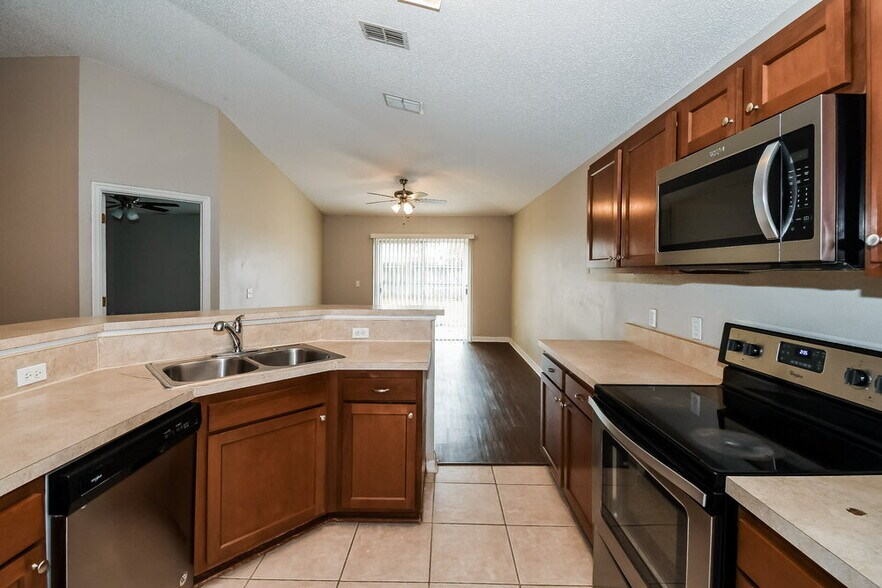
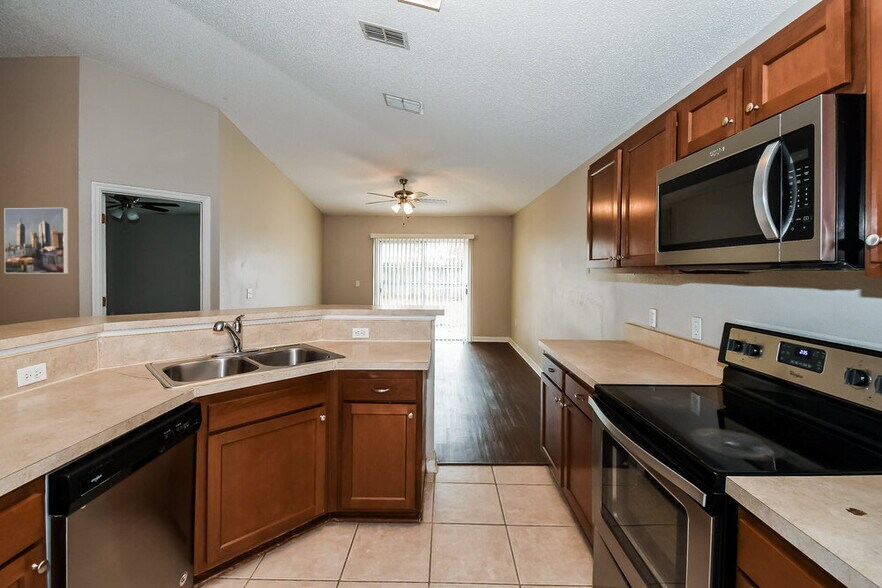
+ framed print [3,207,69,275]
